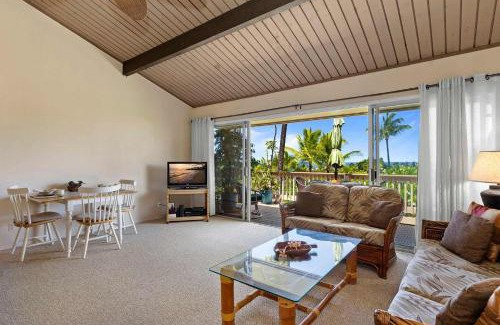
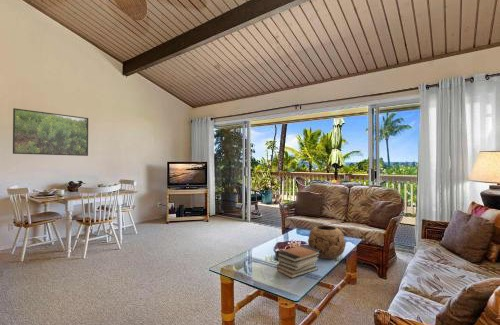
+ decorative bowl [307,225,347,260]
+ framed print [12,107,89,157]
+ book stack [276,244,320,279]
